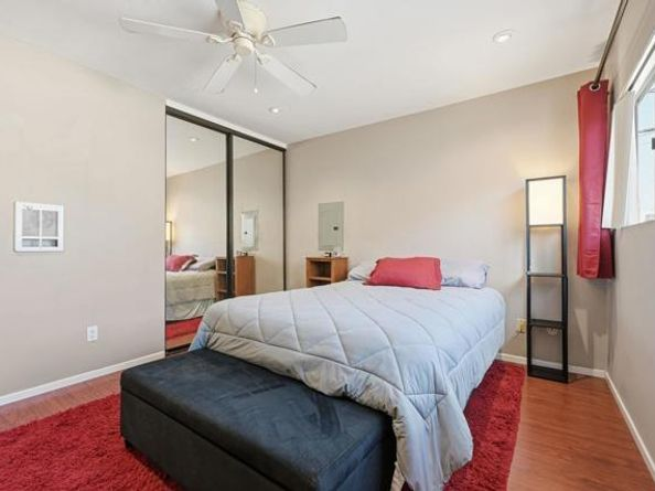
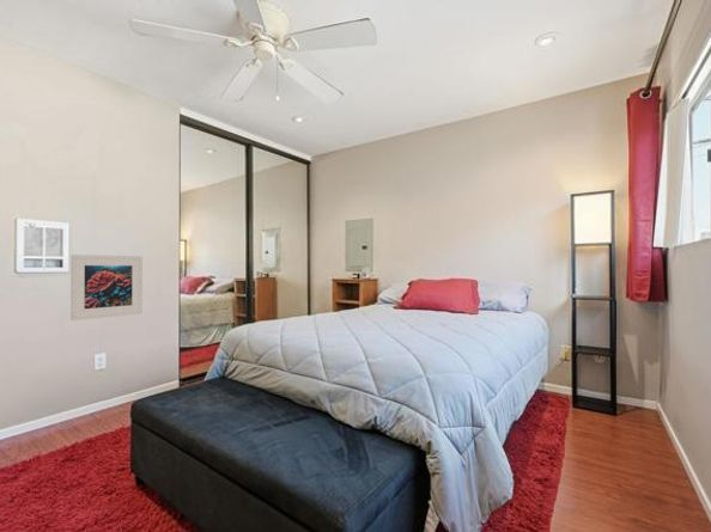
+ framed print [69,253,144,322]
